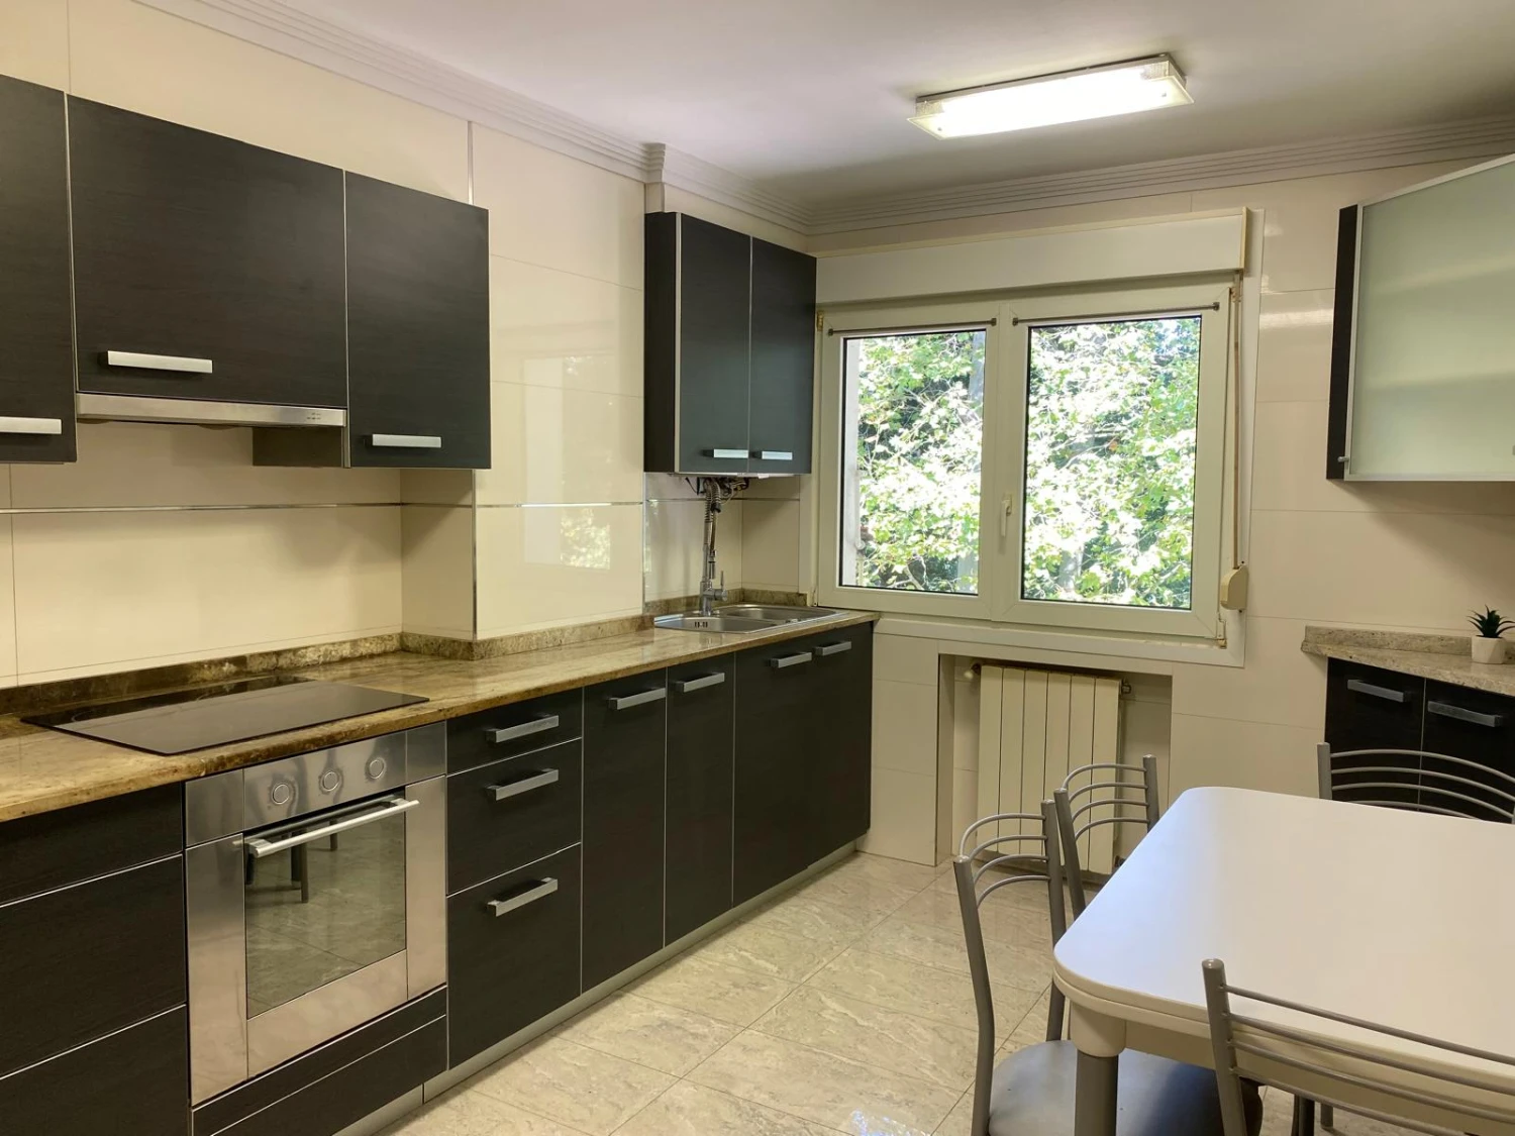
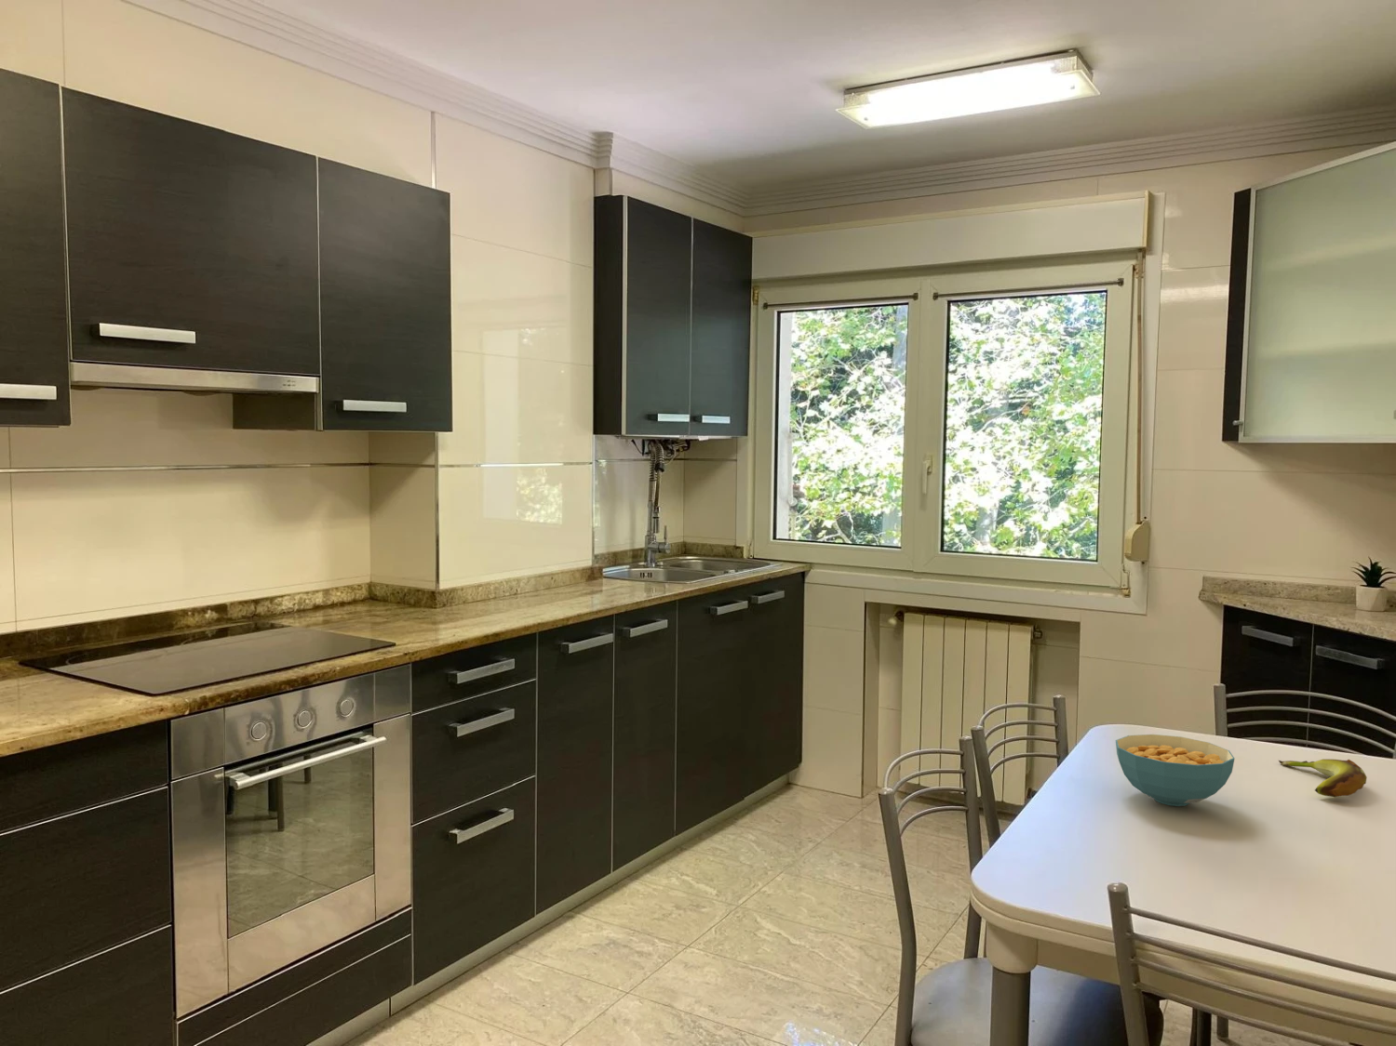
+ banana [1277,759,1367,798]
+ cereal bowl [1115,734,1236,808]
